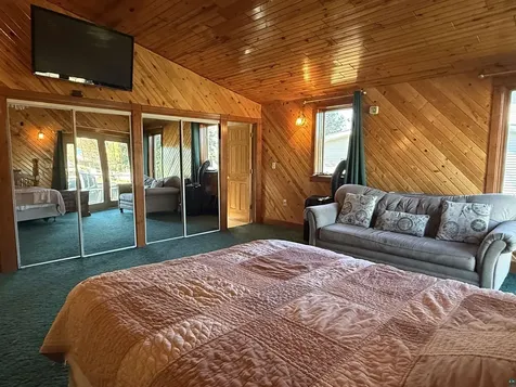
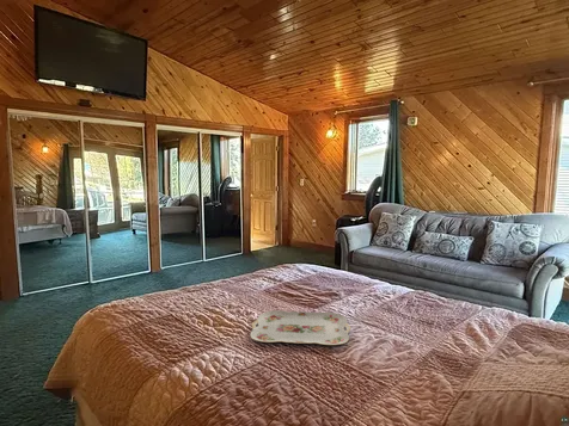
+ serving tray [249,309,351,346]
